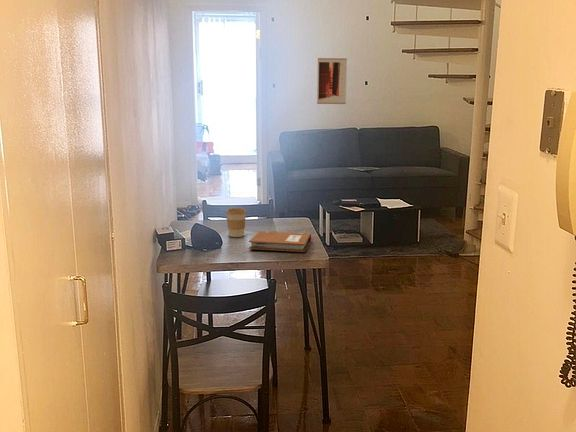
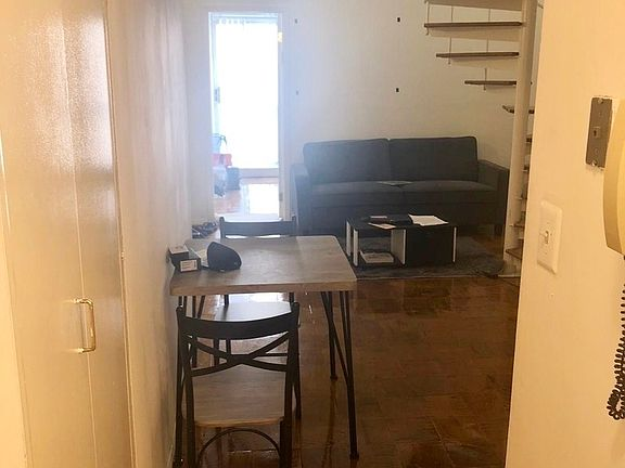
- notebook [248,230,314,253]
- coffee cup [225,207,247,238]
- wall art [316,57,348,105]
